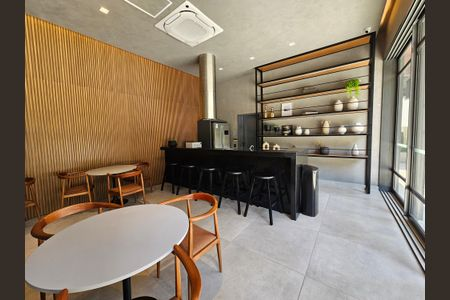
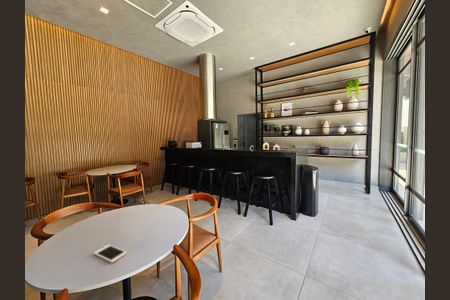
+ cell phone [93,244,128,263]
